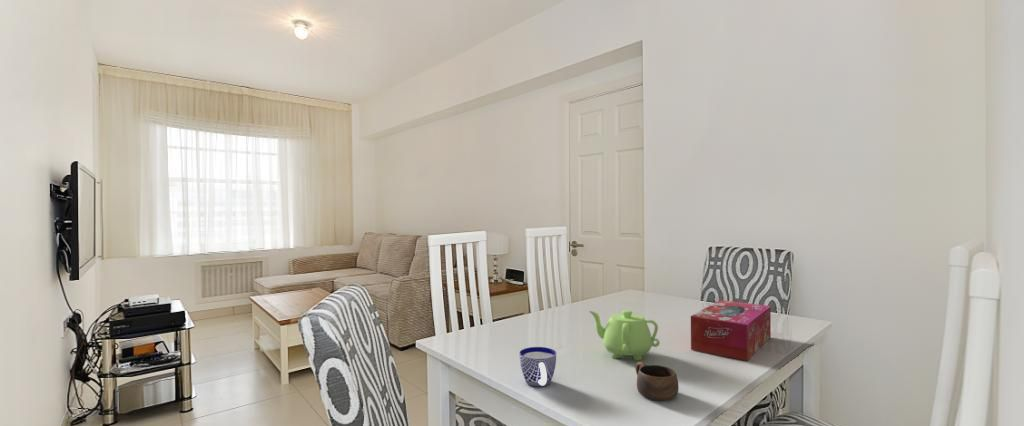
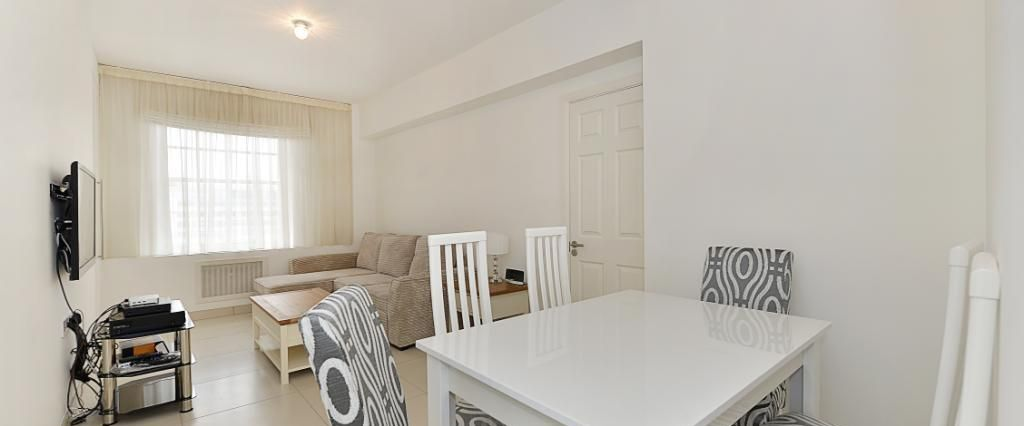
- cup [635,361,680,401]
- teapot [588,309,661,361]
- cup [518,346,557,388]
- tissue box [690,299,772,362]
